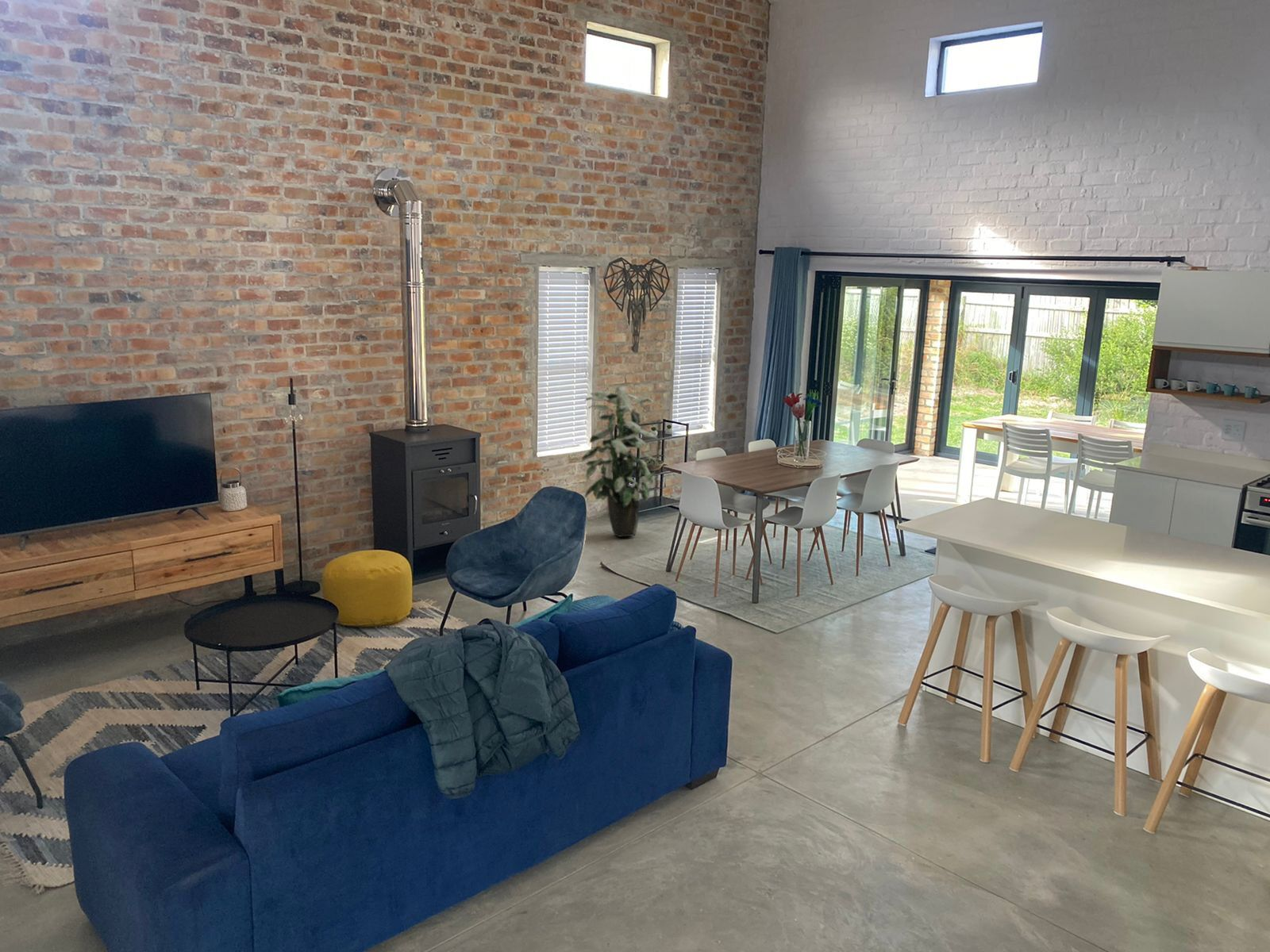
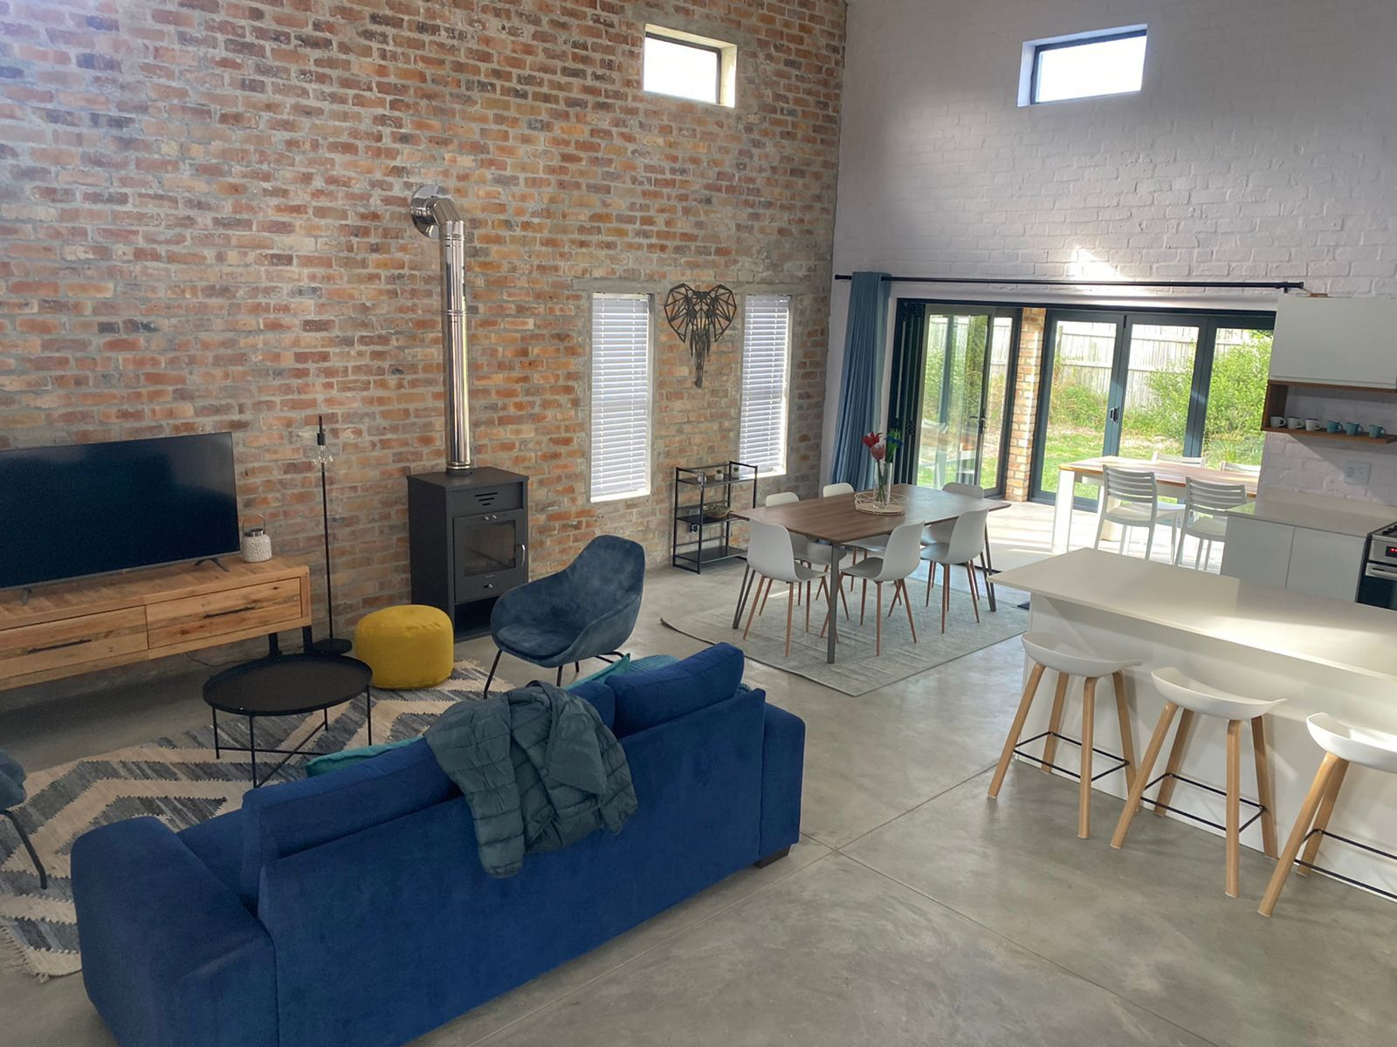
- indoor plant [581,386,659,538]
